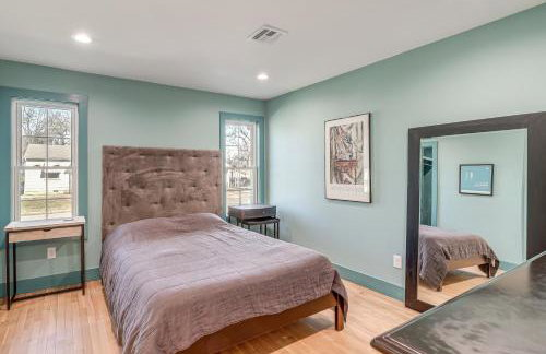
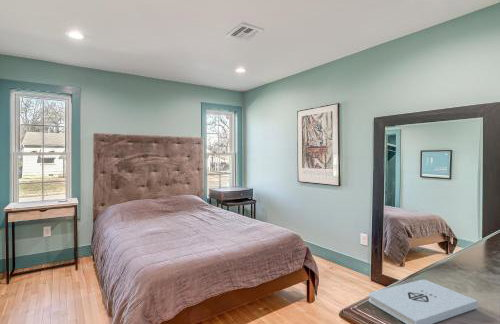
+ notepad [368,279,479,324]
